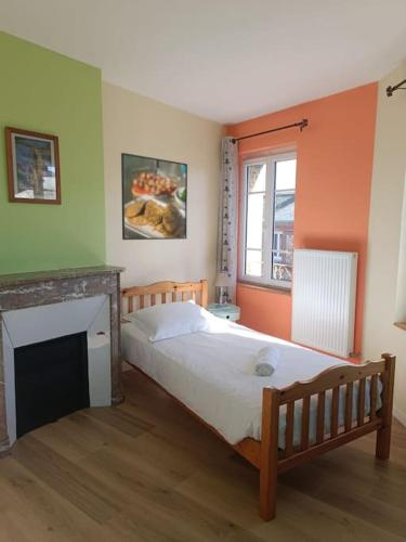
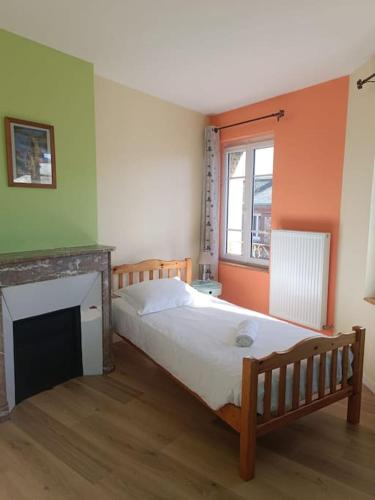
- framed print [120,152,188,241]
